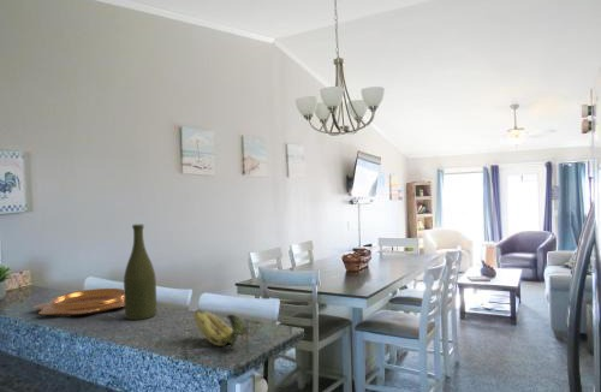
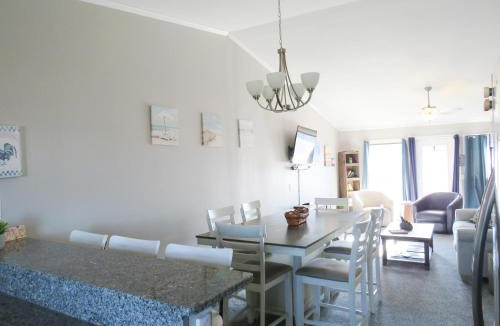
- bottle [123,224,157,321]
- decorative bowl [32,287,125,317]
- banana [192,309,249,351]
